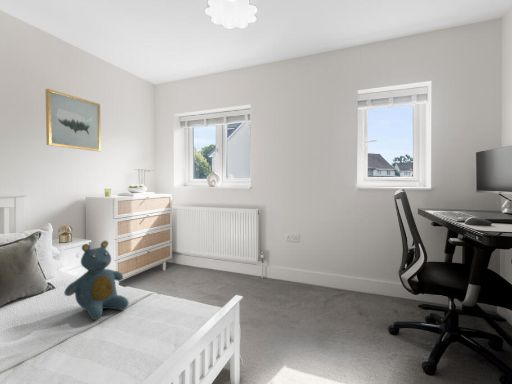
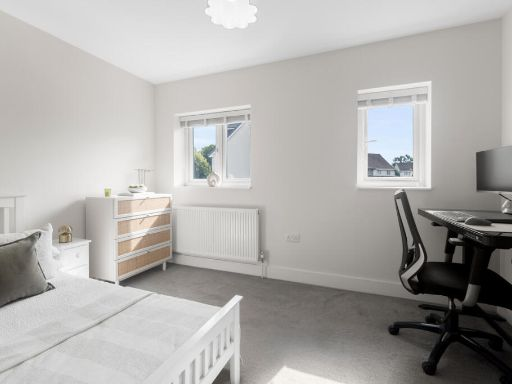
- wall art [44,88,102,152]
- teddy bear [63,240,130,321]
